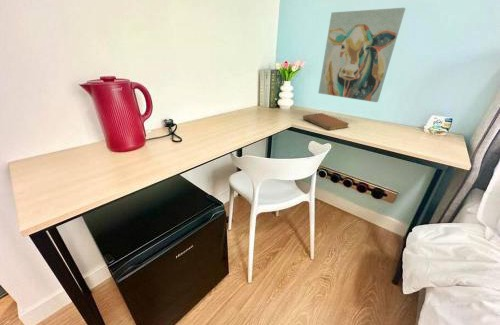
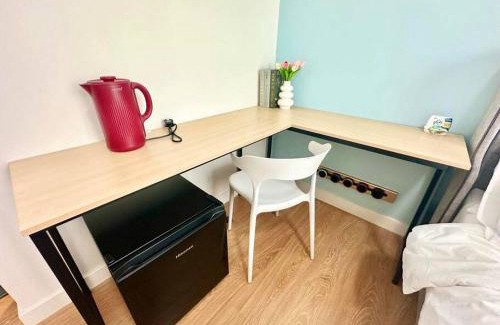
- notebook [302,112,350,132]
- wall art [317,7,406,103]
